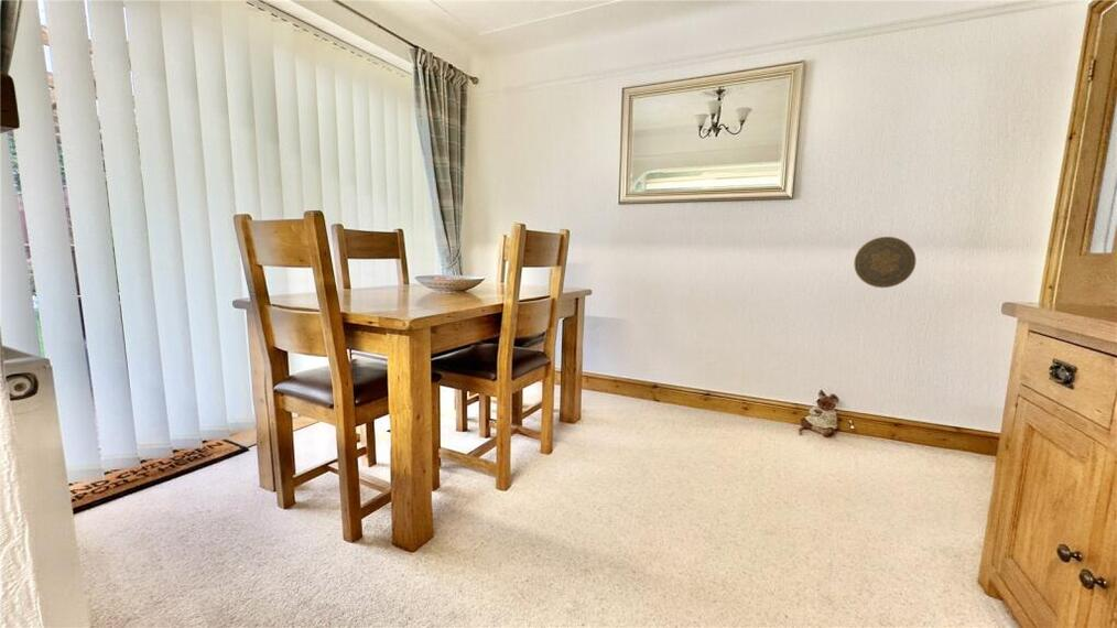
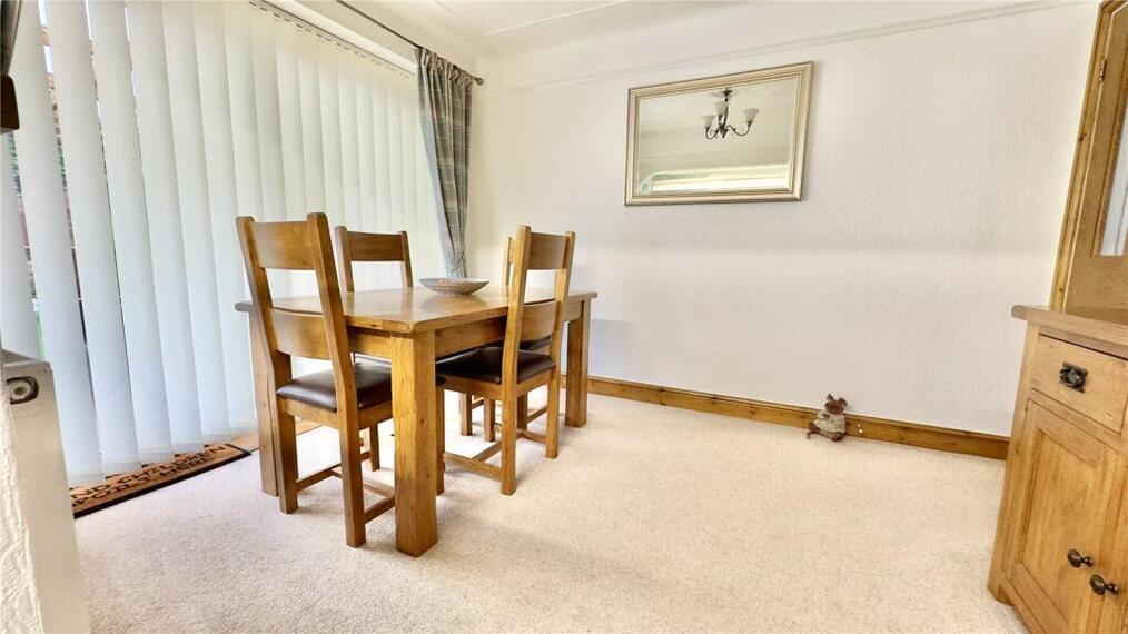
- decorative plate [854,236,917,289]
